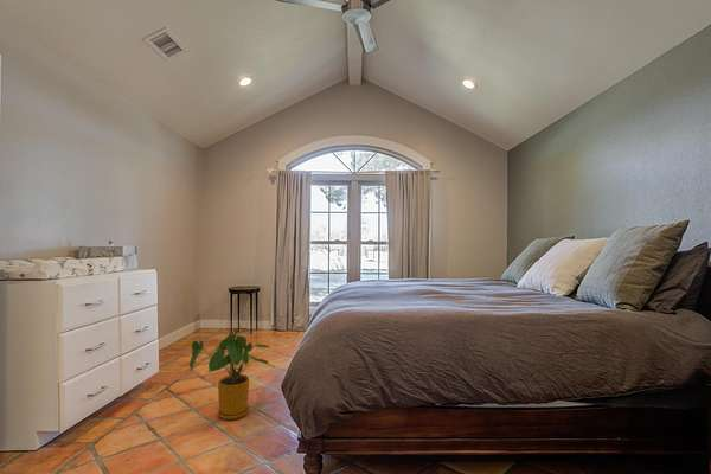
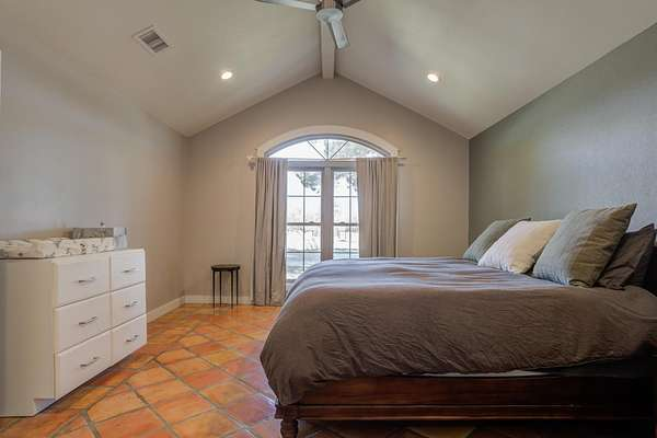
- house plant [188,327,271,421]
